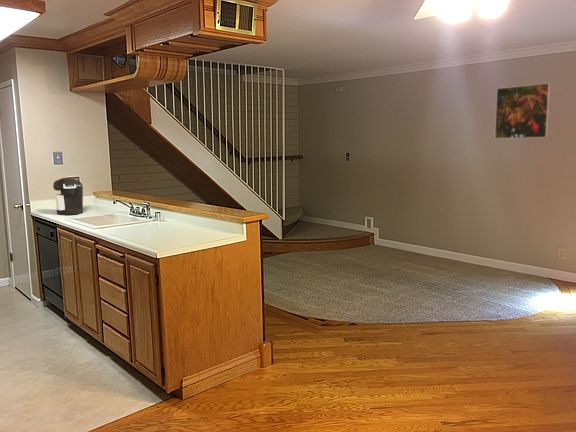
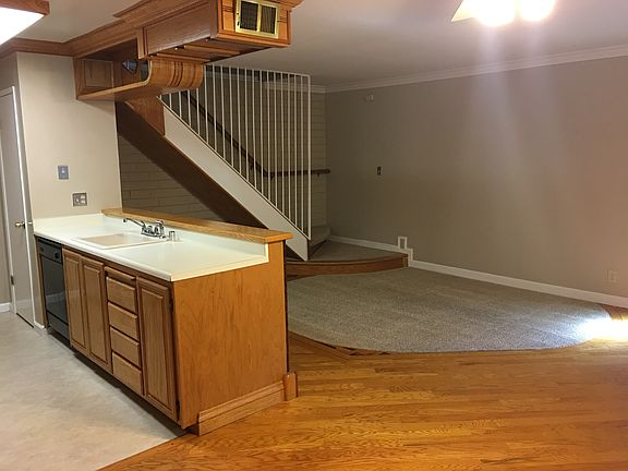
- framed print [494,82,551,140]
- coffee maker [52,177,84,216]
